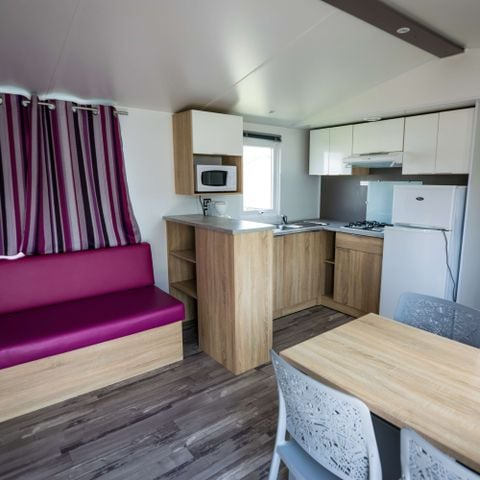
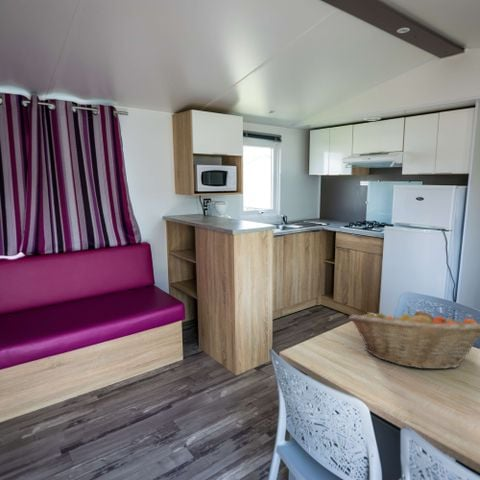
+ fruit basket [348,306,480,370]
